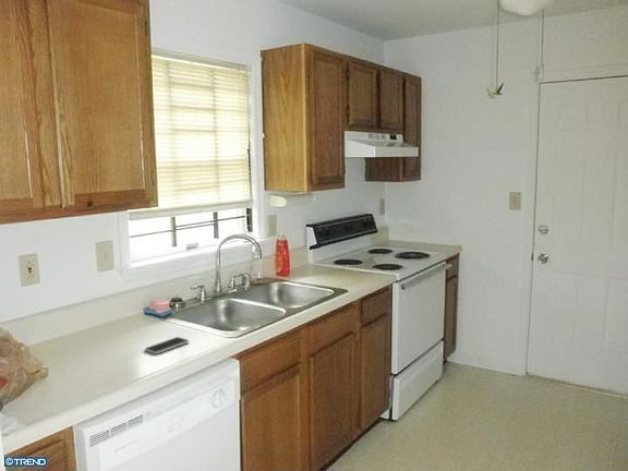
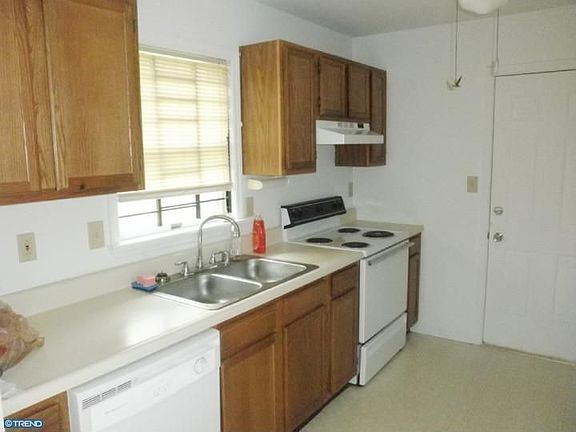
- smartphone [144,336,190,355]
